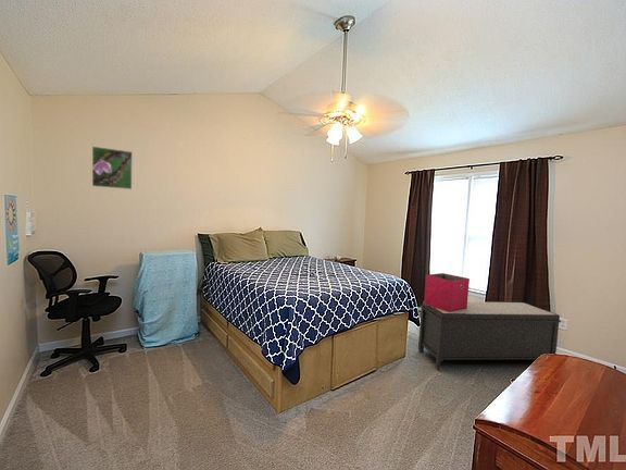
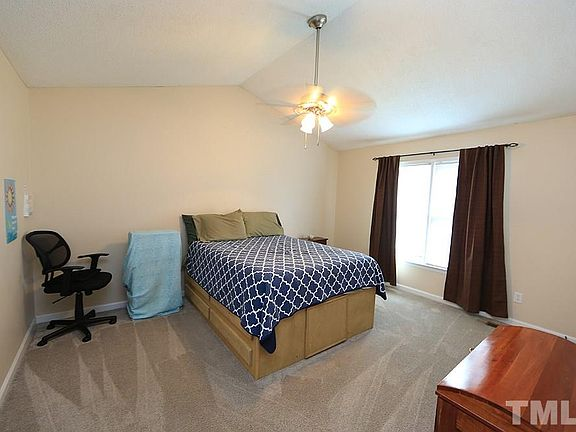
- storage bin [423,272,471,312]
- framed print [91,145,134,190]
- bench [417,300,562,371]
